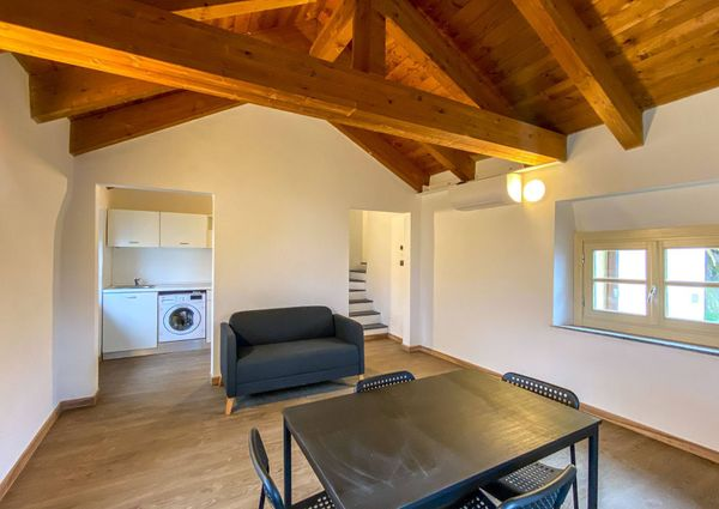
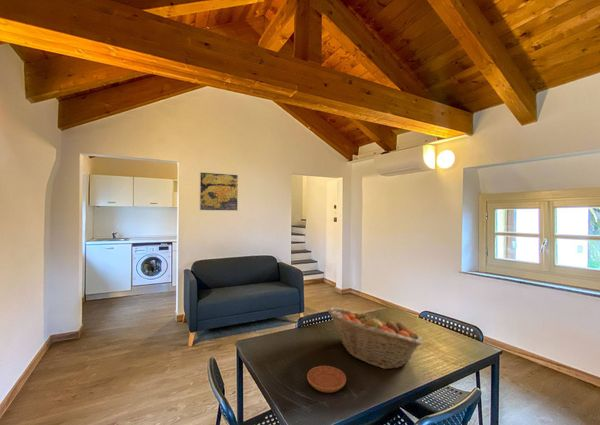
+ fruit basket [326,306,424,370]
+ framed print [199,171,239,212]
+ saucer [306,365,347,394]
